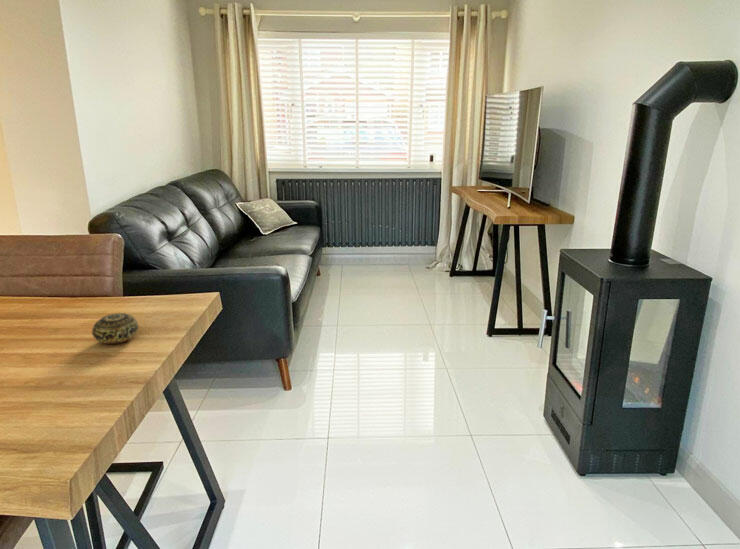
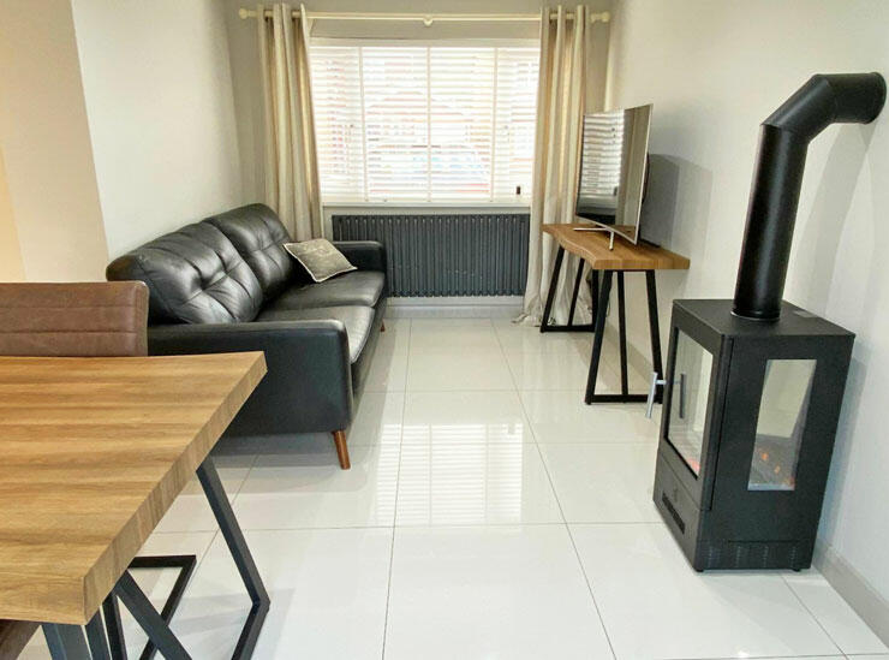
- decorative ball [91,312,139,345]
